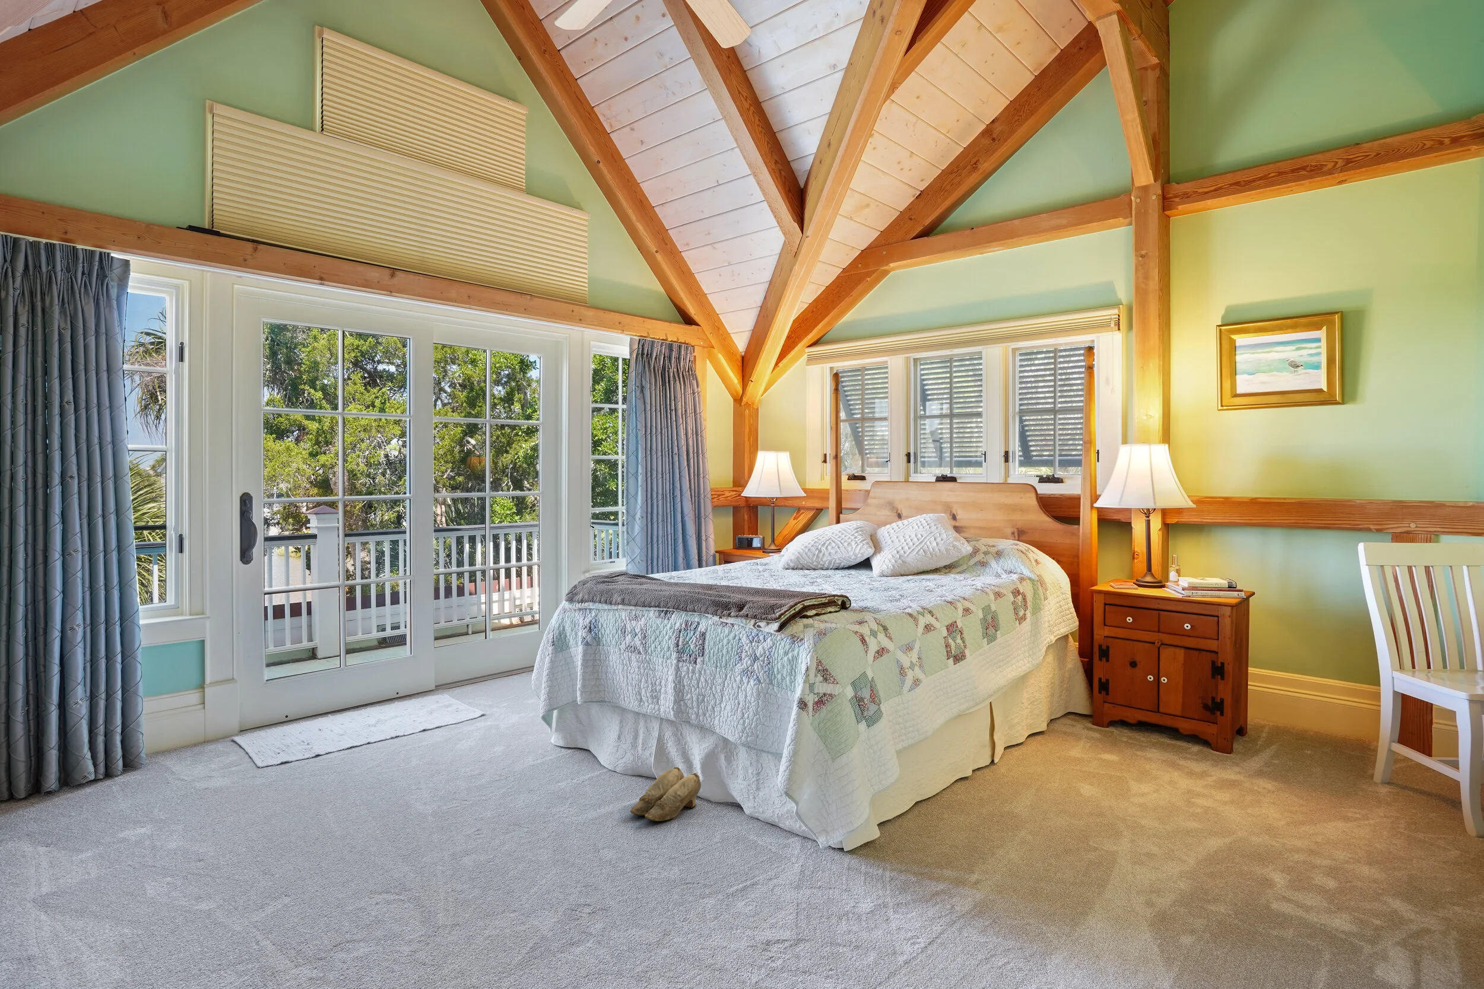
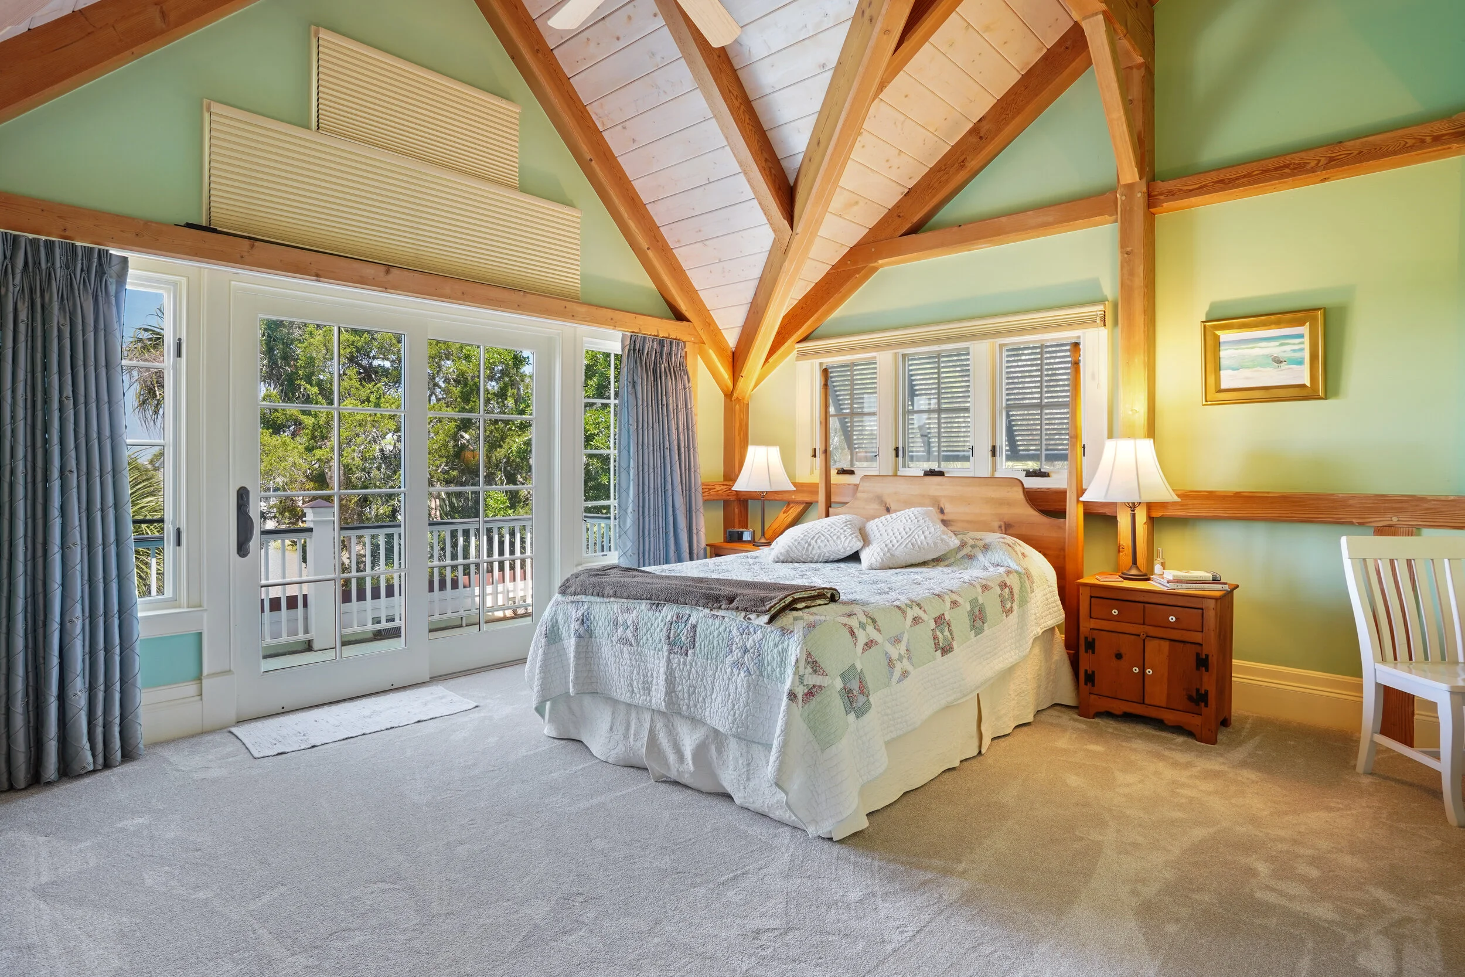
- slippers [629,766,701,821]
